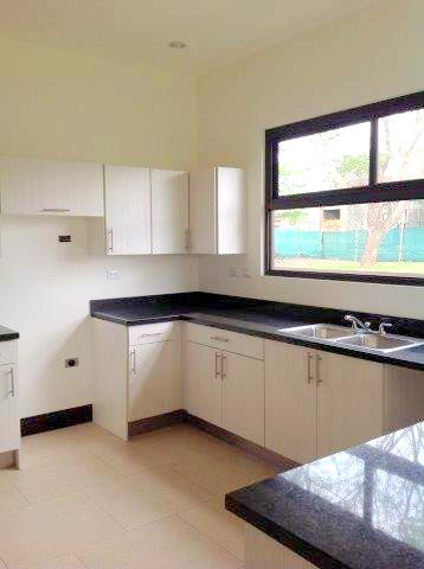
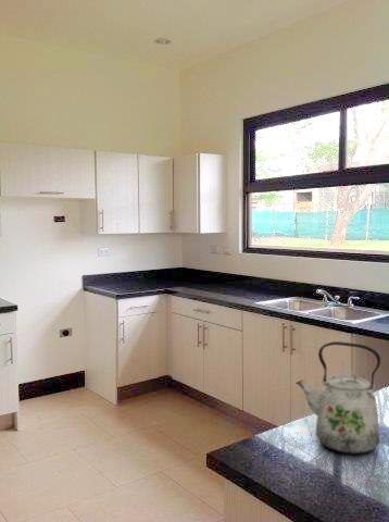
+ kettle [294,340,381,456]
